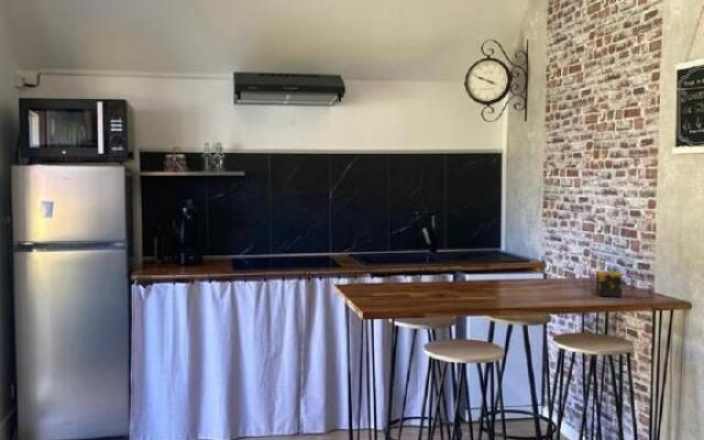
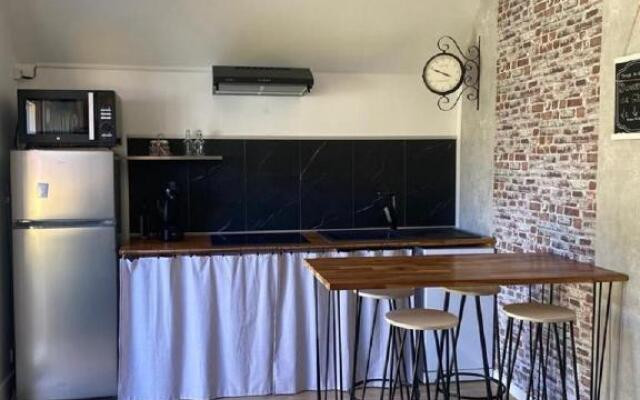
- candle [595,271,624,298]
